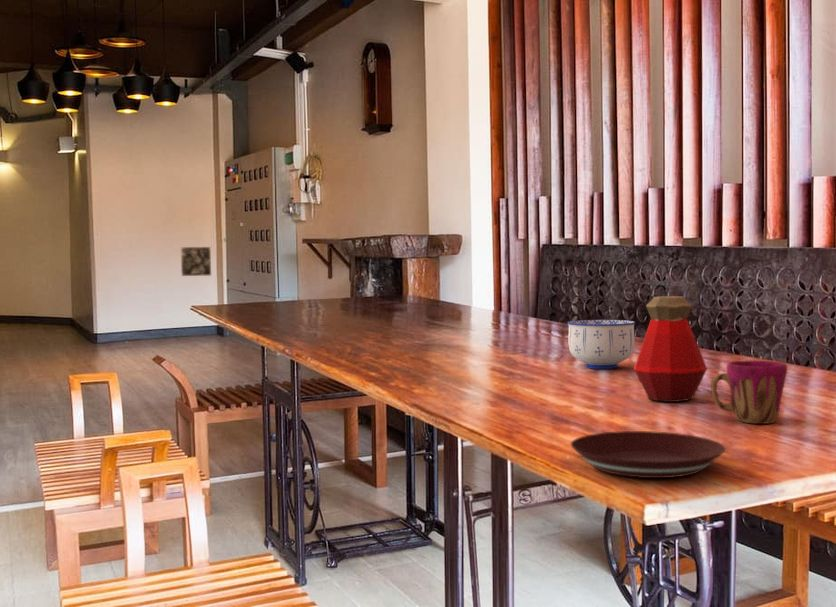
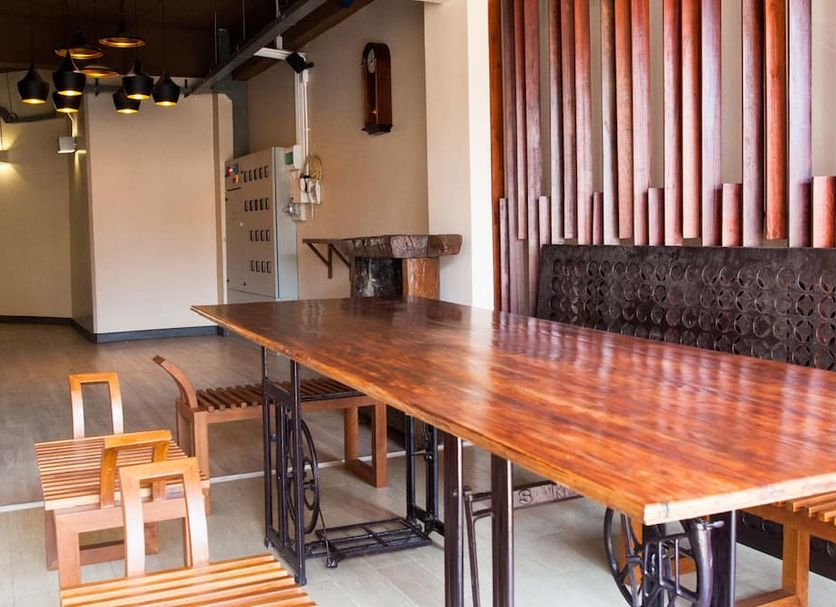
- plate [570,430,726,479]
- bottle [633,295,708,403]
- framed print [180,246,212,277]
- cup [710,360,788,425]
- bowl [566,319,636,370]
